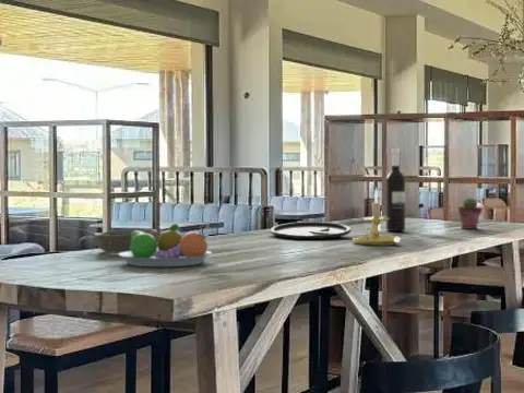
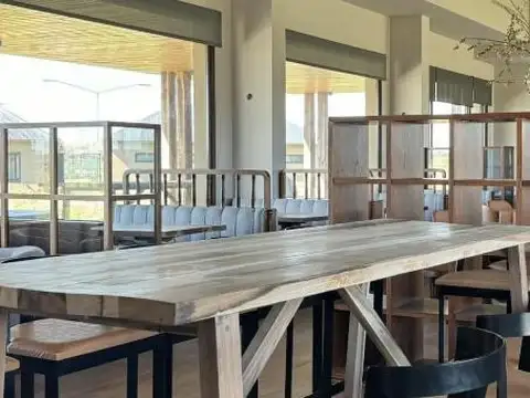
- candle holder [352,187,402,247]
- fruit bowl [118,223,213,267]
- bowl [93,228,158,254]
- plate [270,221,353,240]
- wine bottle [385,147,406,233]
- potted succulent [457,196,484,230]
